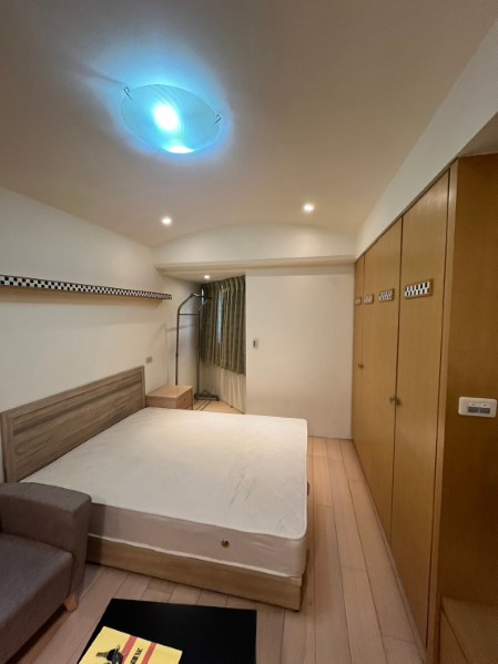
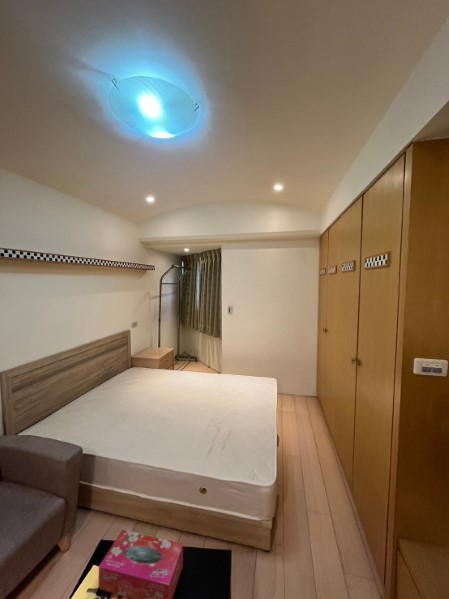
+ tissue box [97,529,184,599]
